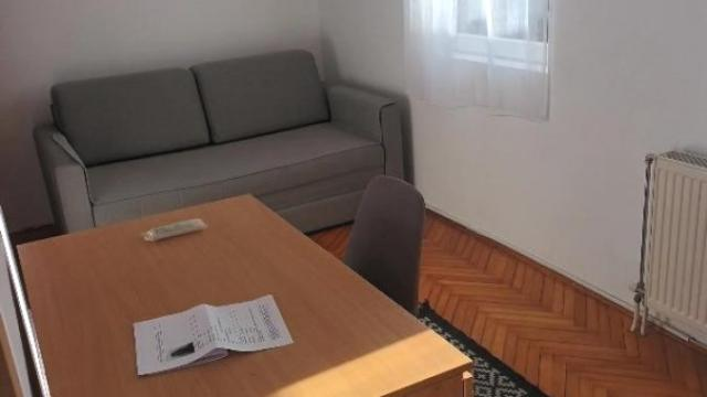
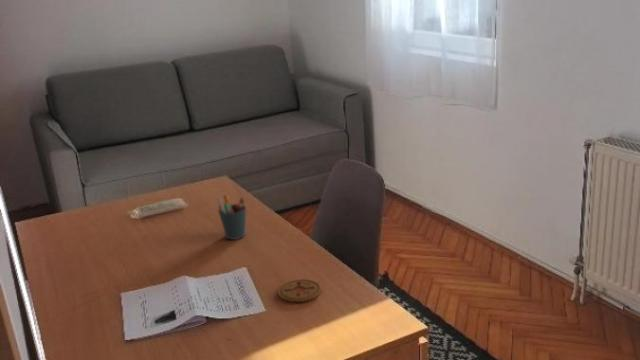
+ pen holder [215,194,247,241]
+ coaster [277,278,322,303]
